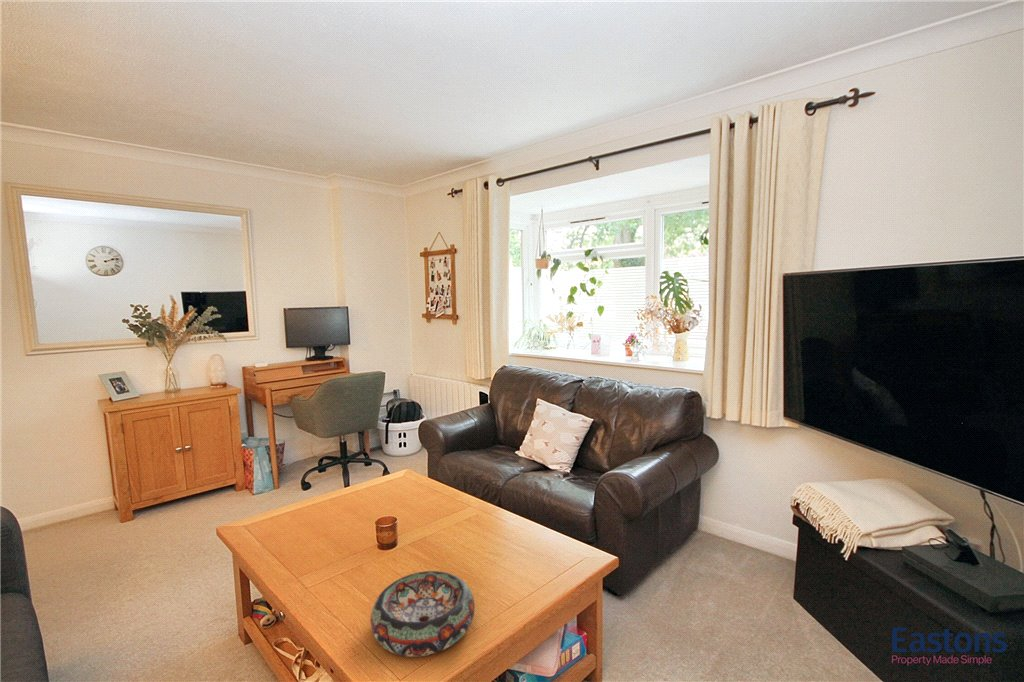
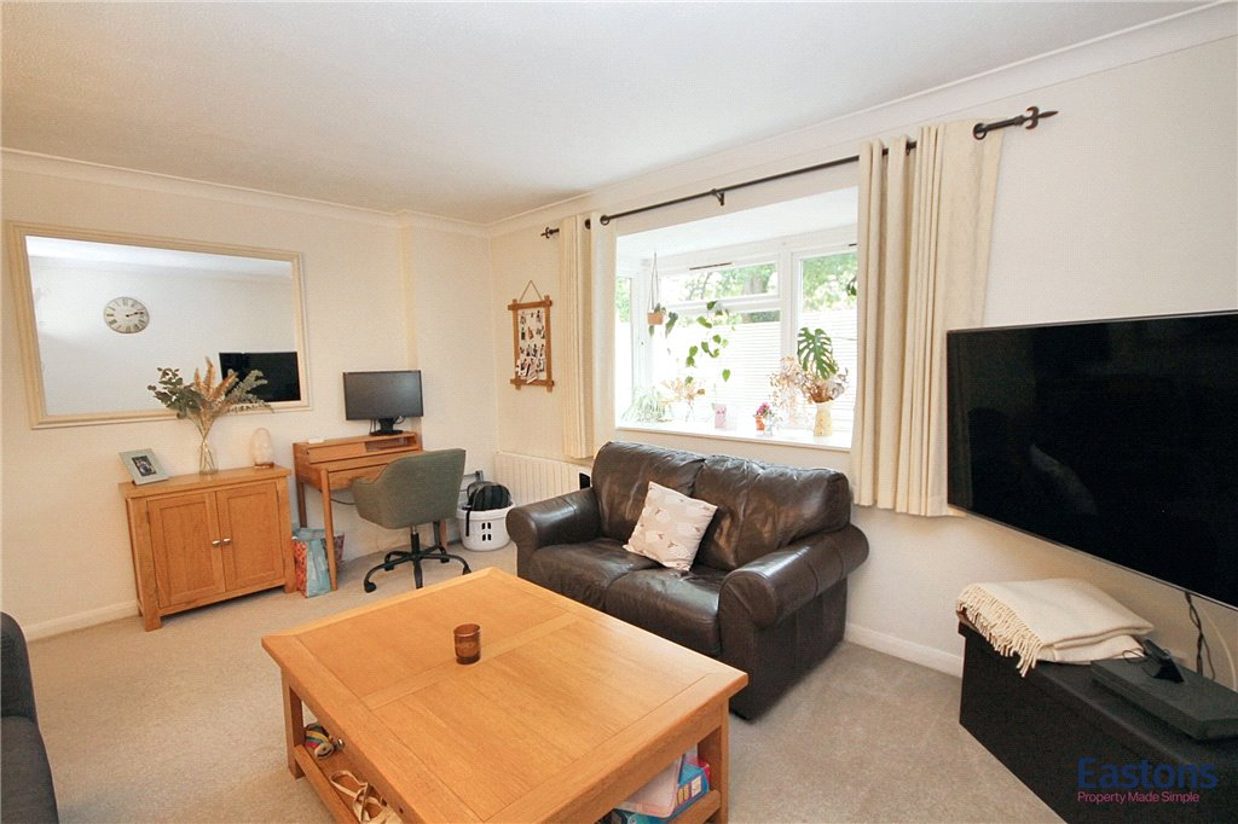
- decorative bowl [370,570,476,658]
